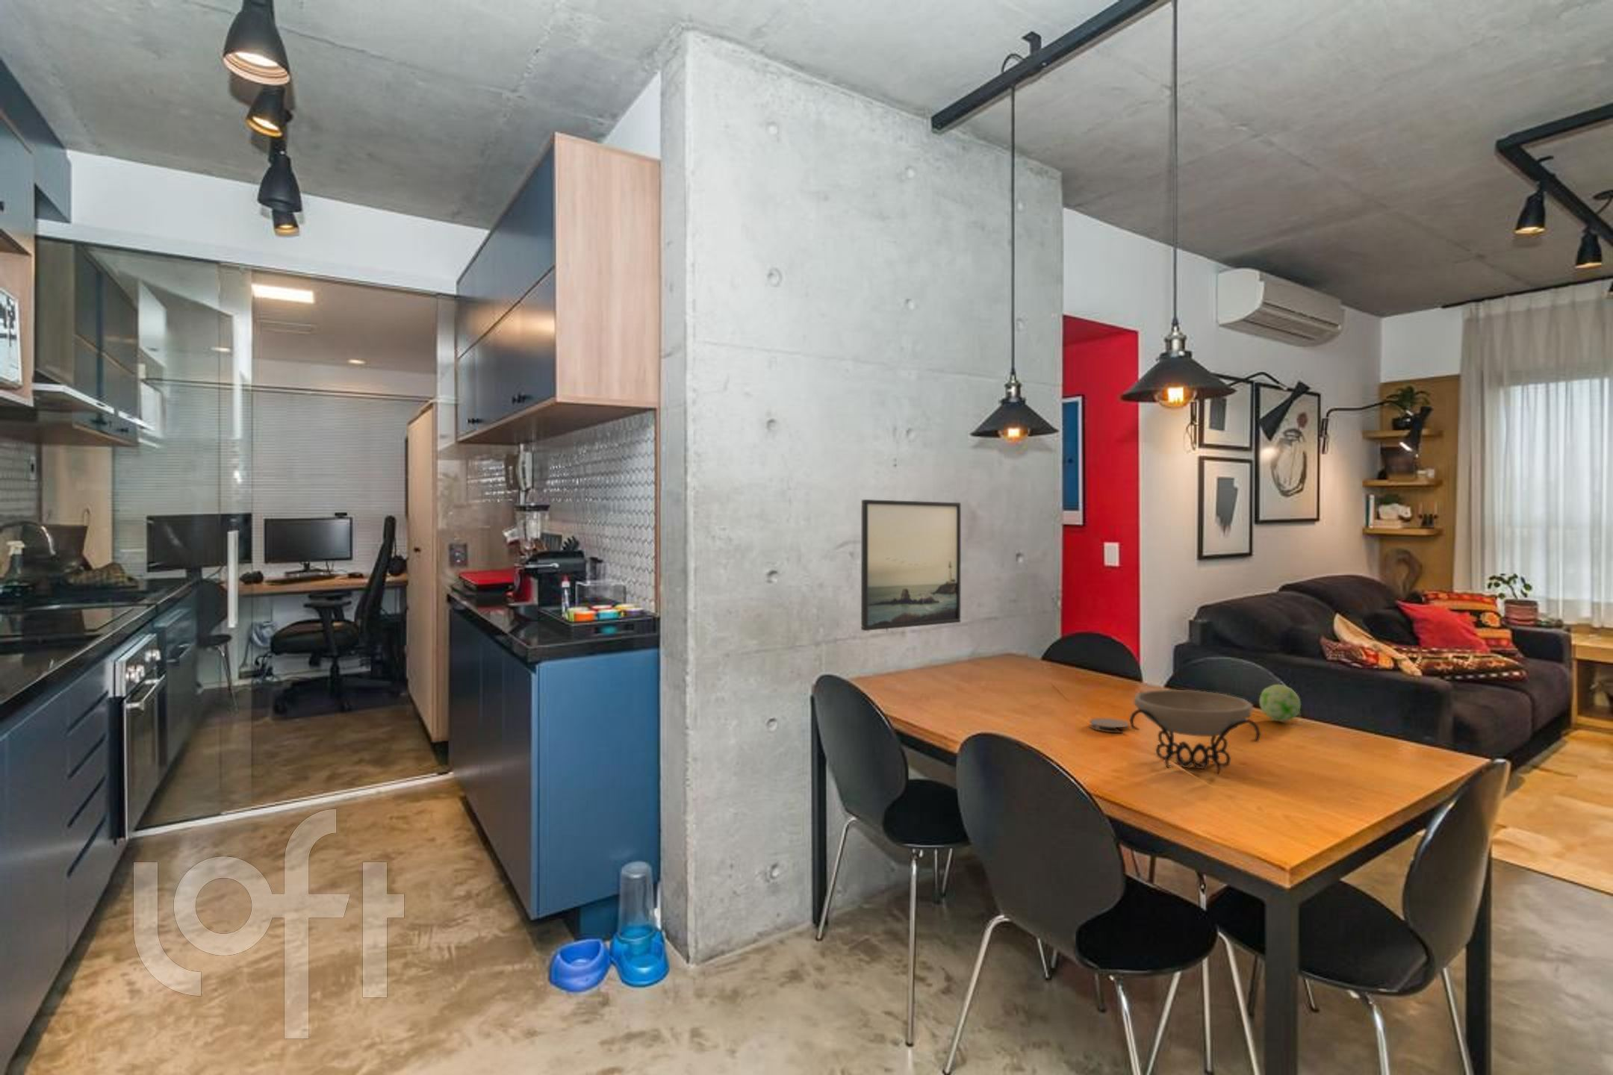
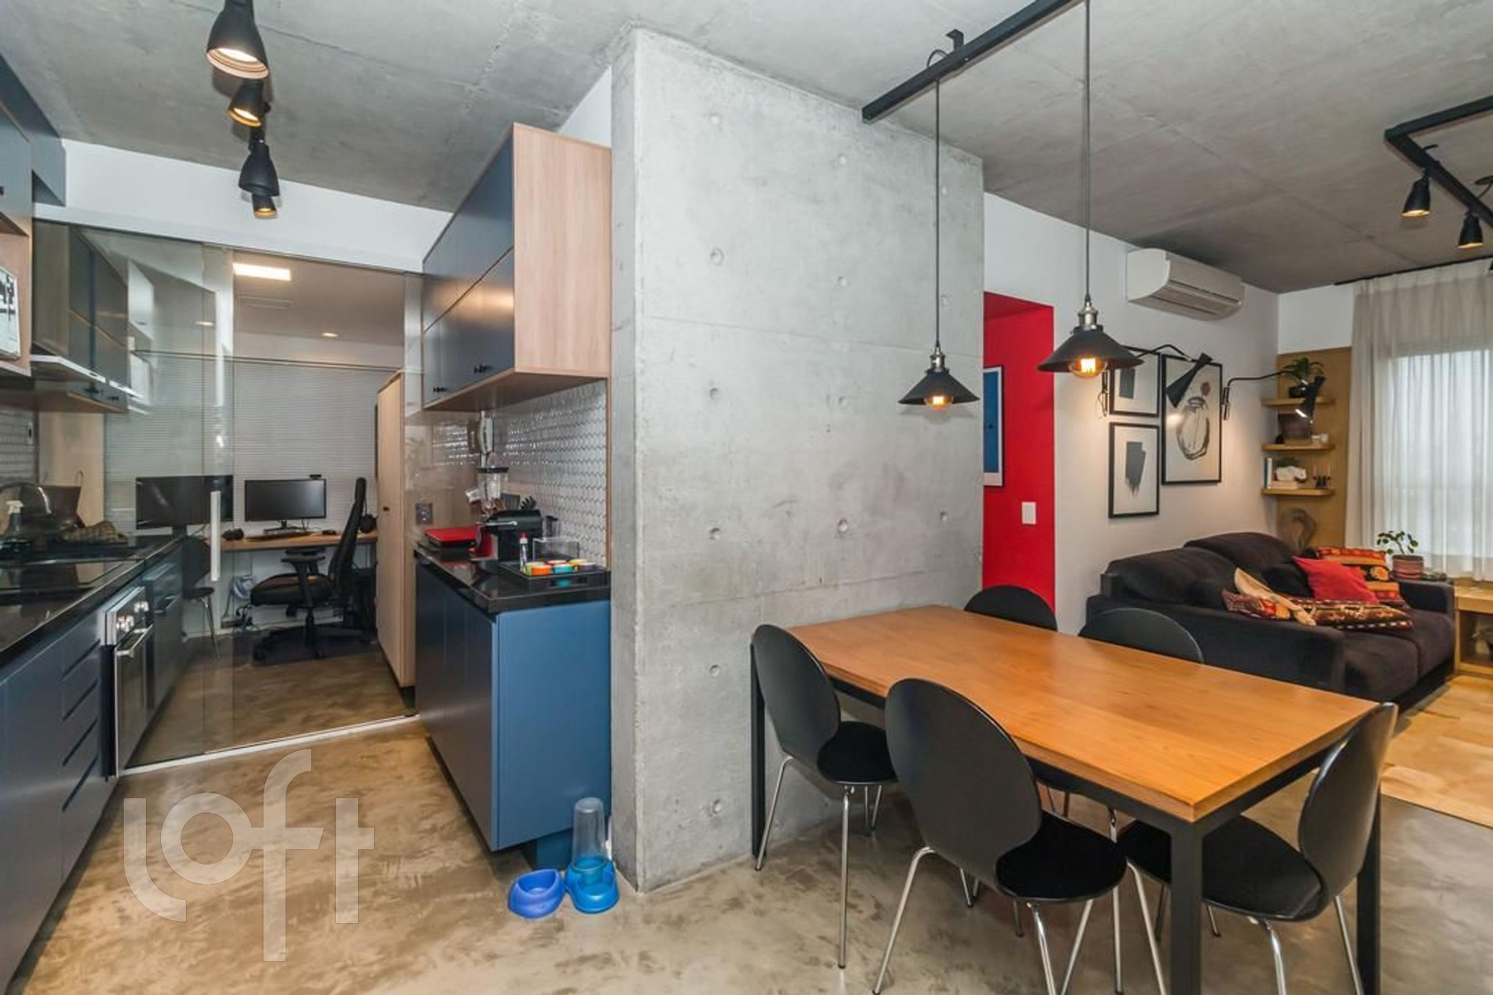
- coaster [1089,717,1129,733]
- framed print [861,499,961,631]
- decorative ball [1258,684,1302,722]
- decorative bowl [1129,689,1261,775]
